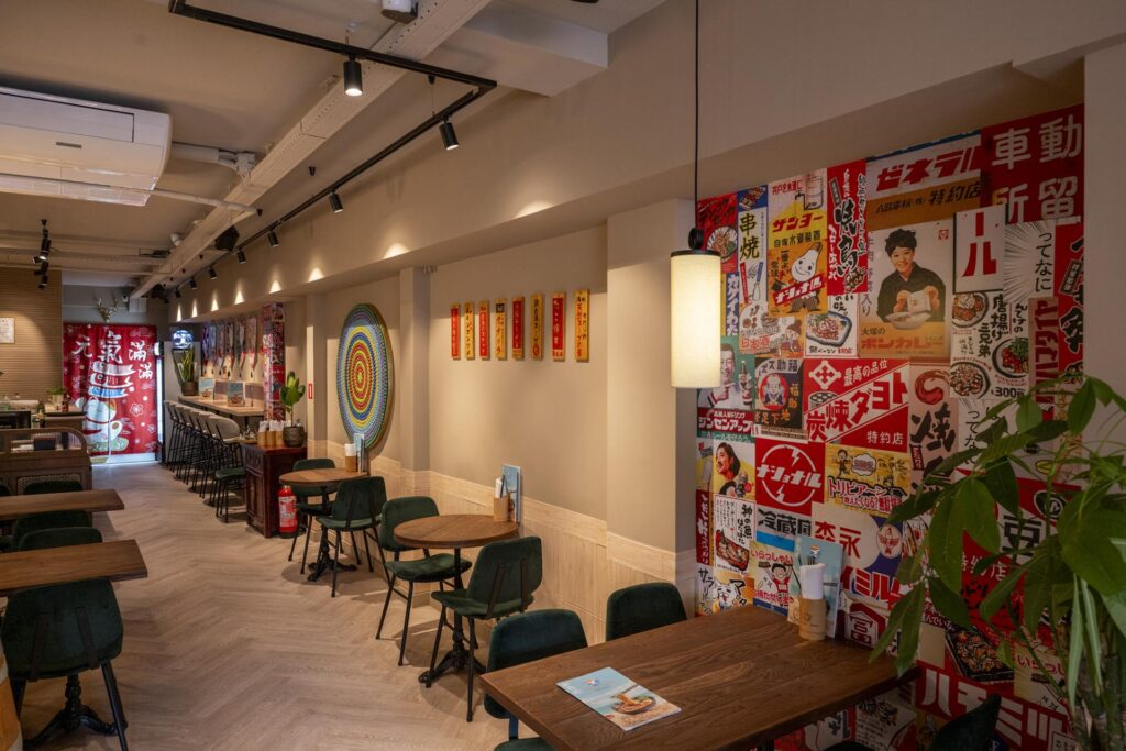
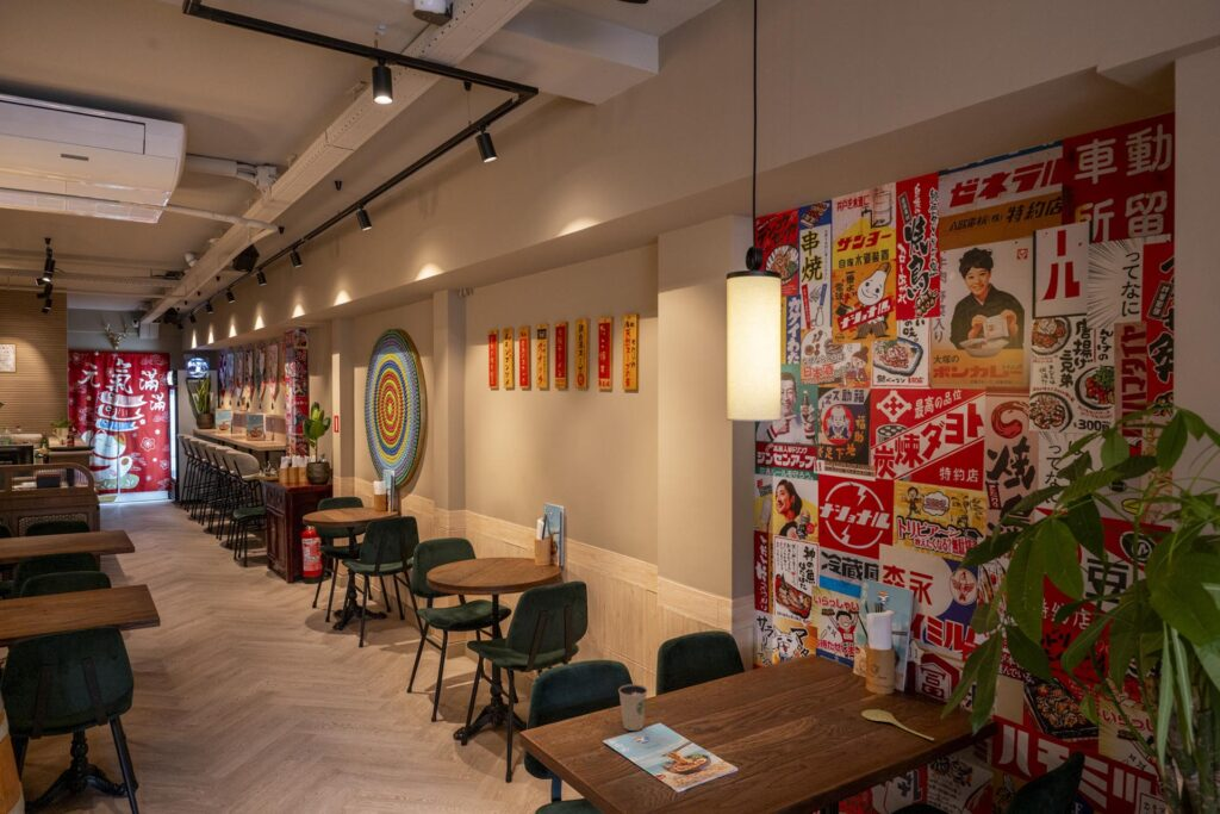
+ dixie cup [617,683,649,732]
+ spoon [860,708,935,741]
